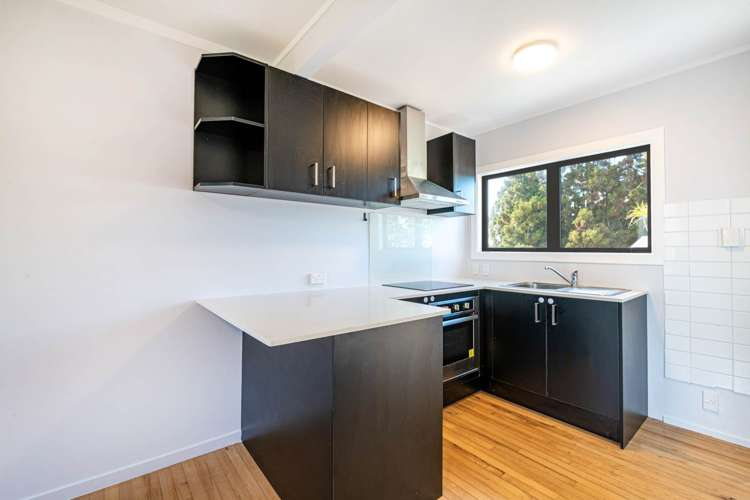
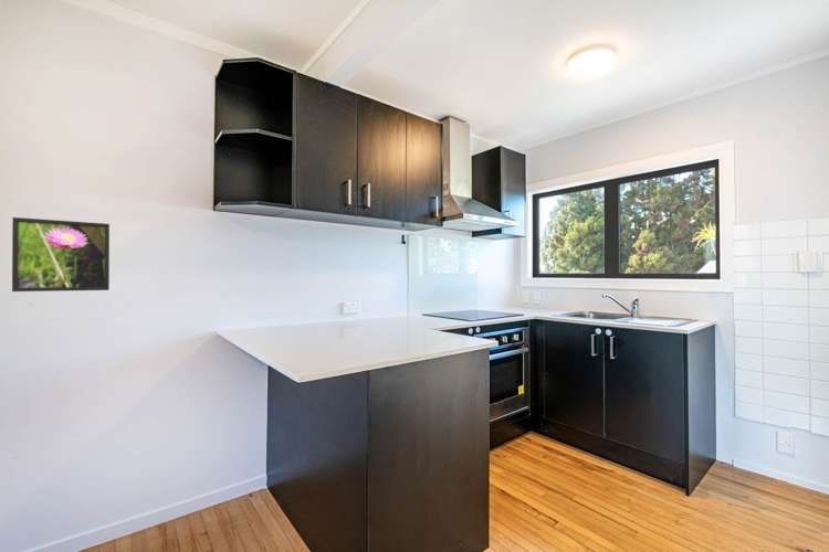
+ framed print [11,216,111,293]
